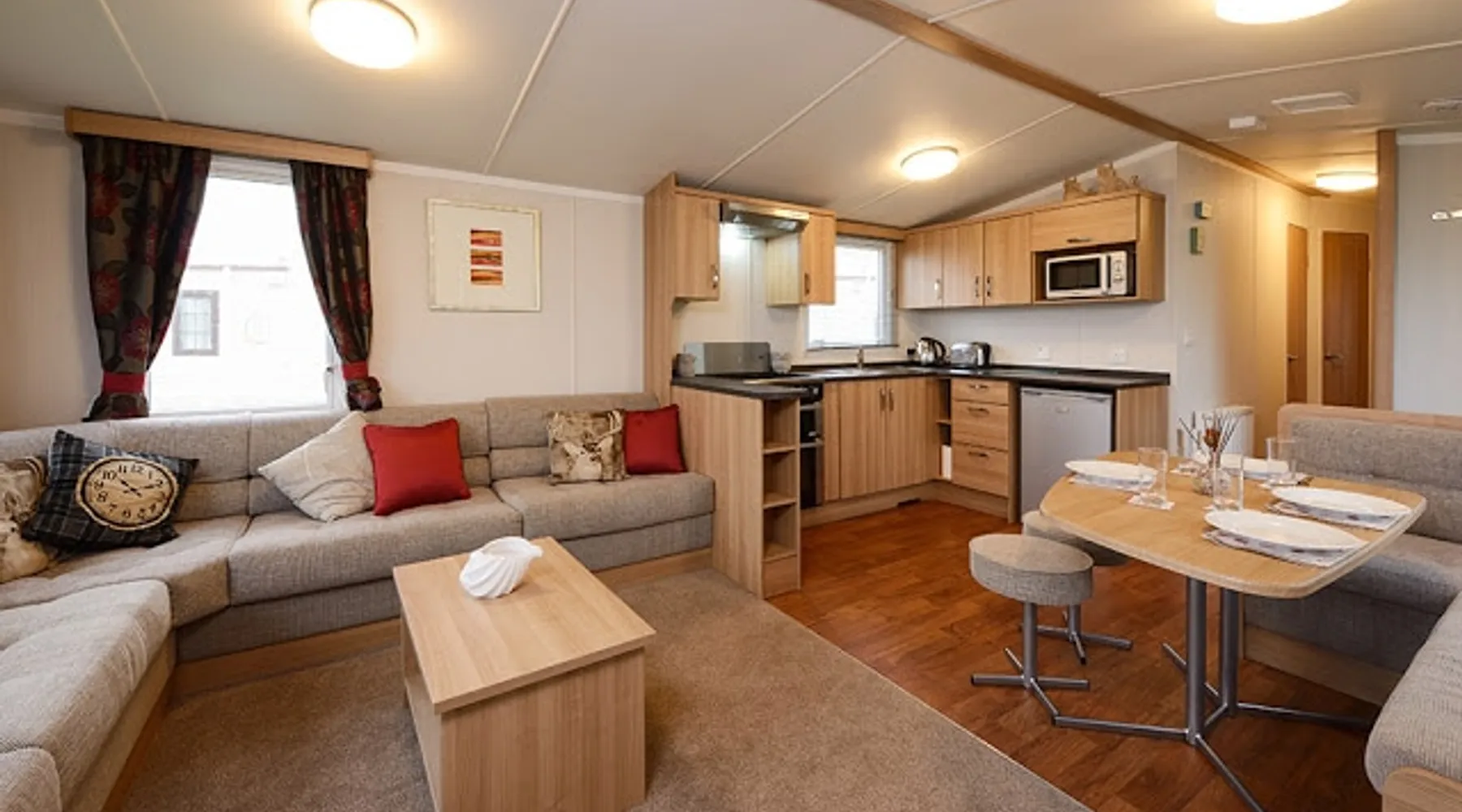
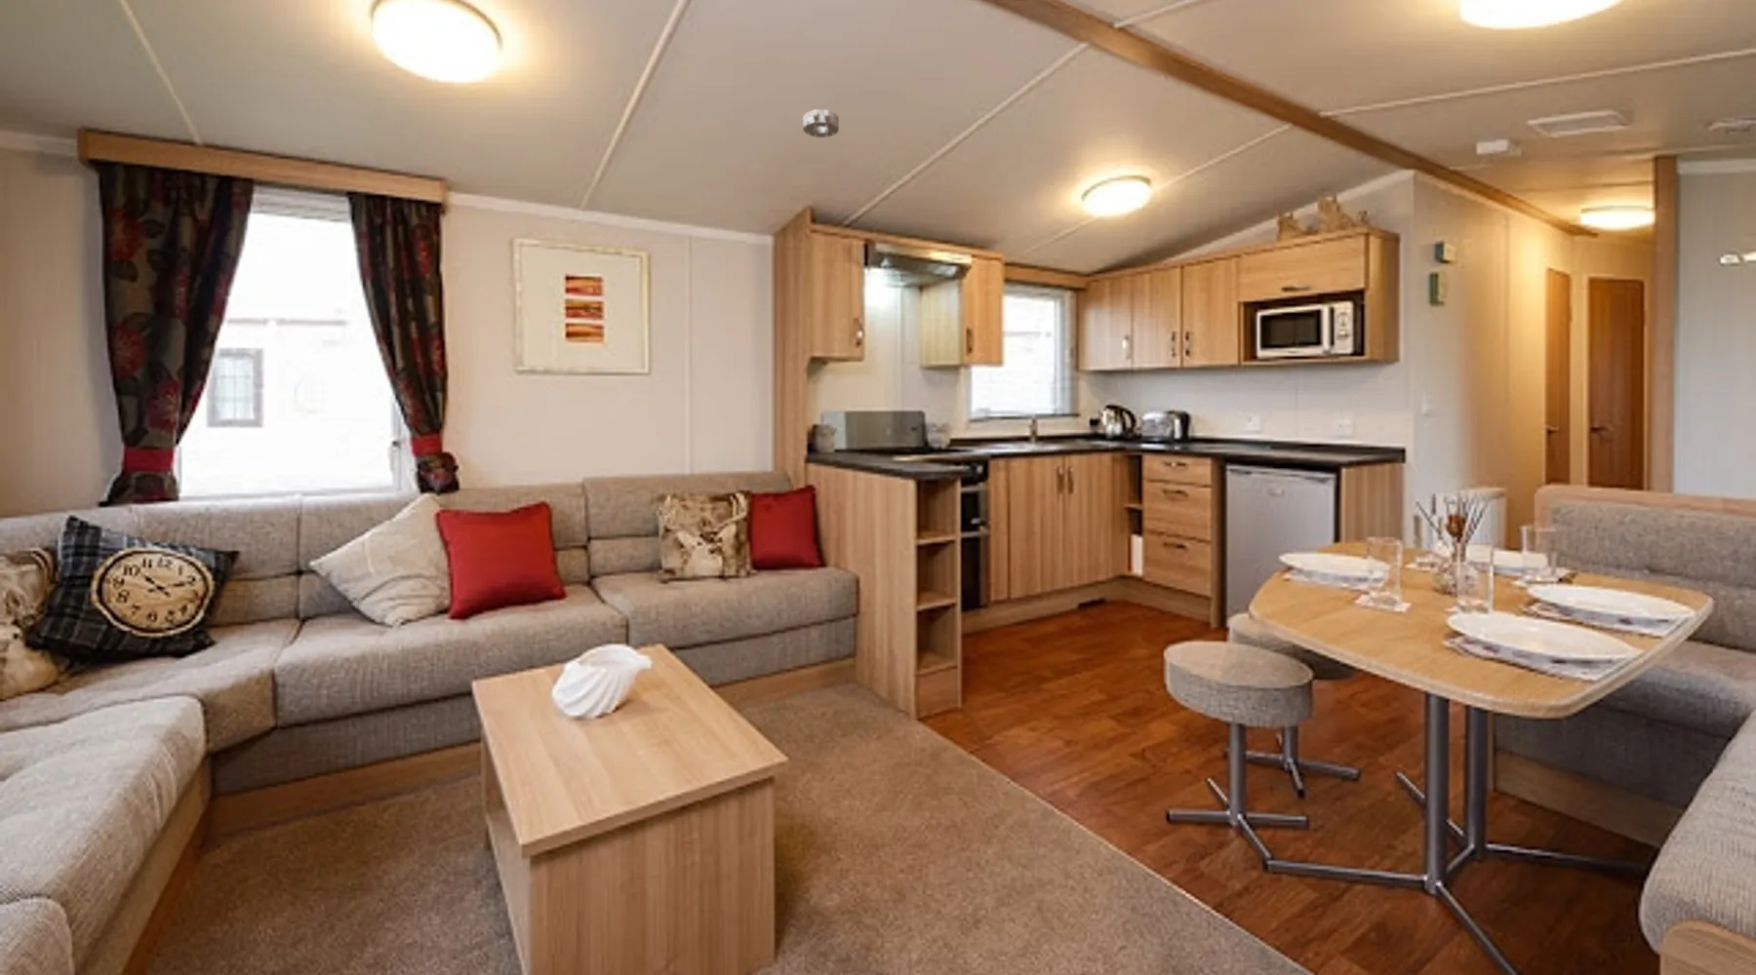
+ smoke detector [802,108,840,138]
